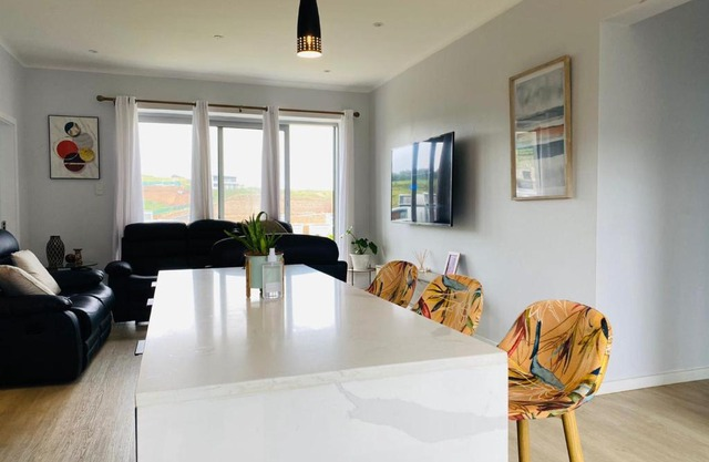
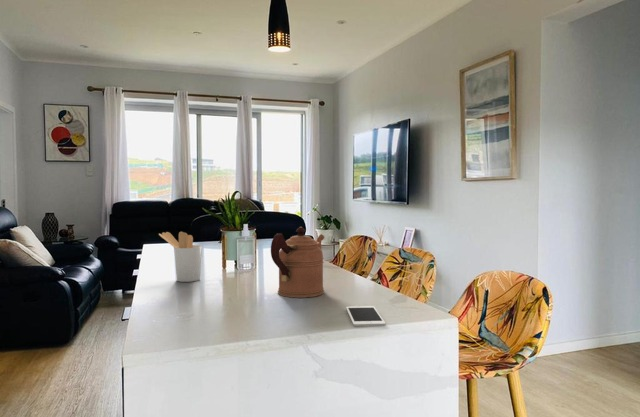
+ utensil holder [158,231,203,283]
+ coffeepot [270,226,325,298]
+ cell phone [345,305,387,327]
